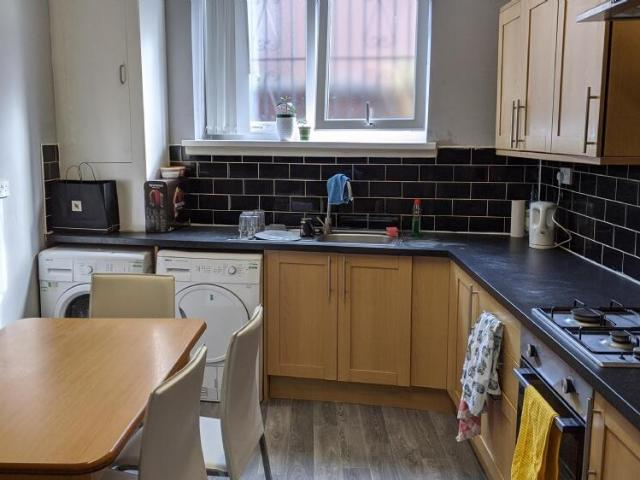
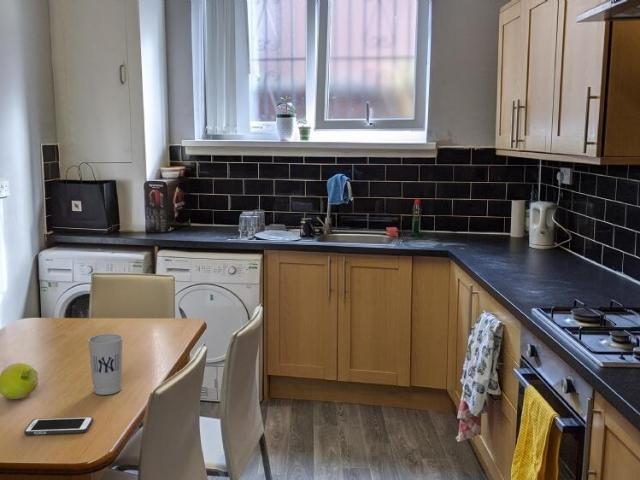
+ cell phone [23,416,94,436]
+ fruit [0,362,39,400]
+ cup [87,333,124,396]
